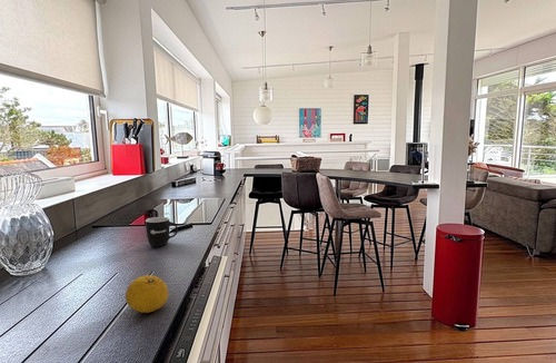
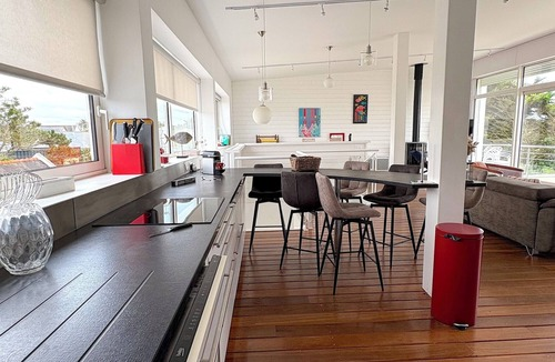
- fruit [125,274,169,314]
- mug [145,216,179,247]
